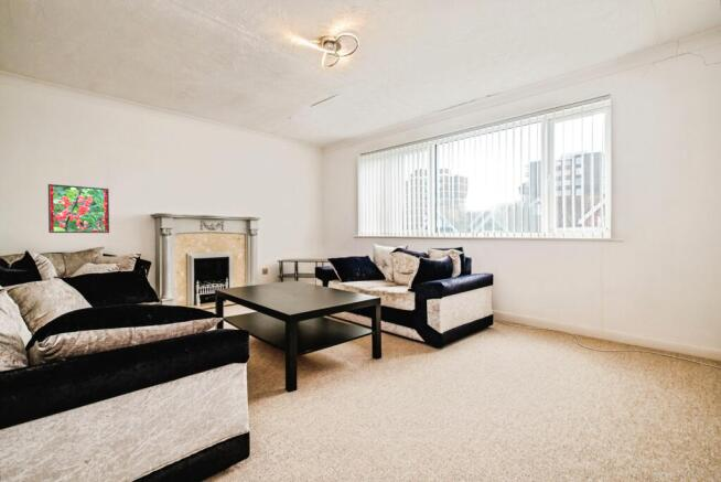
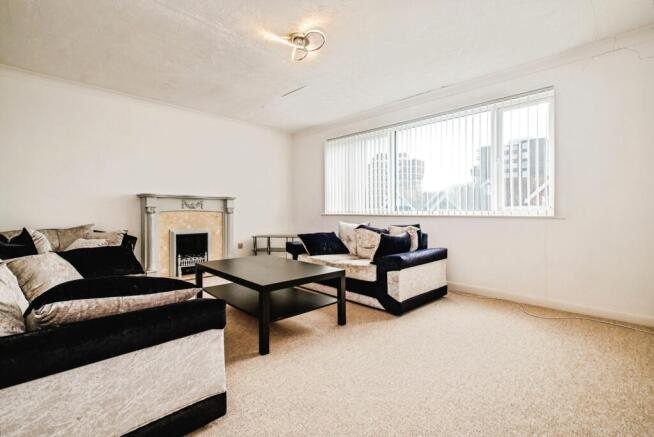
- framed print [47,183,110,234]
